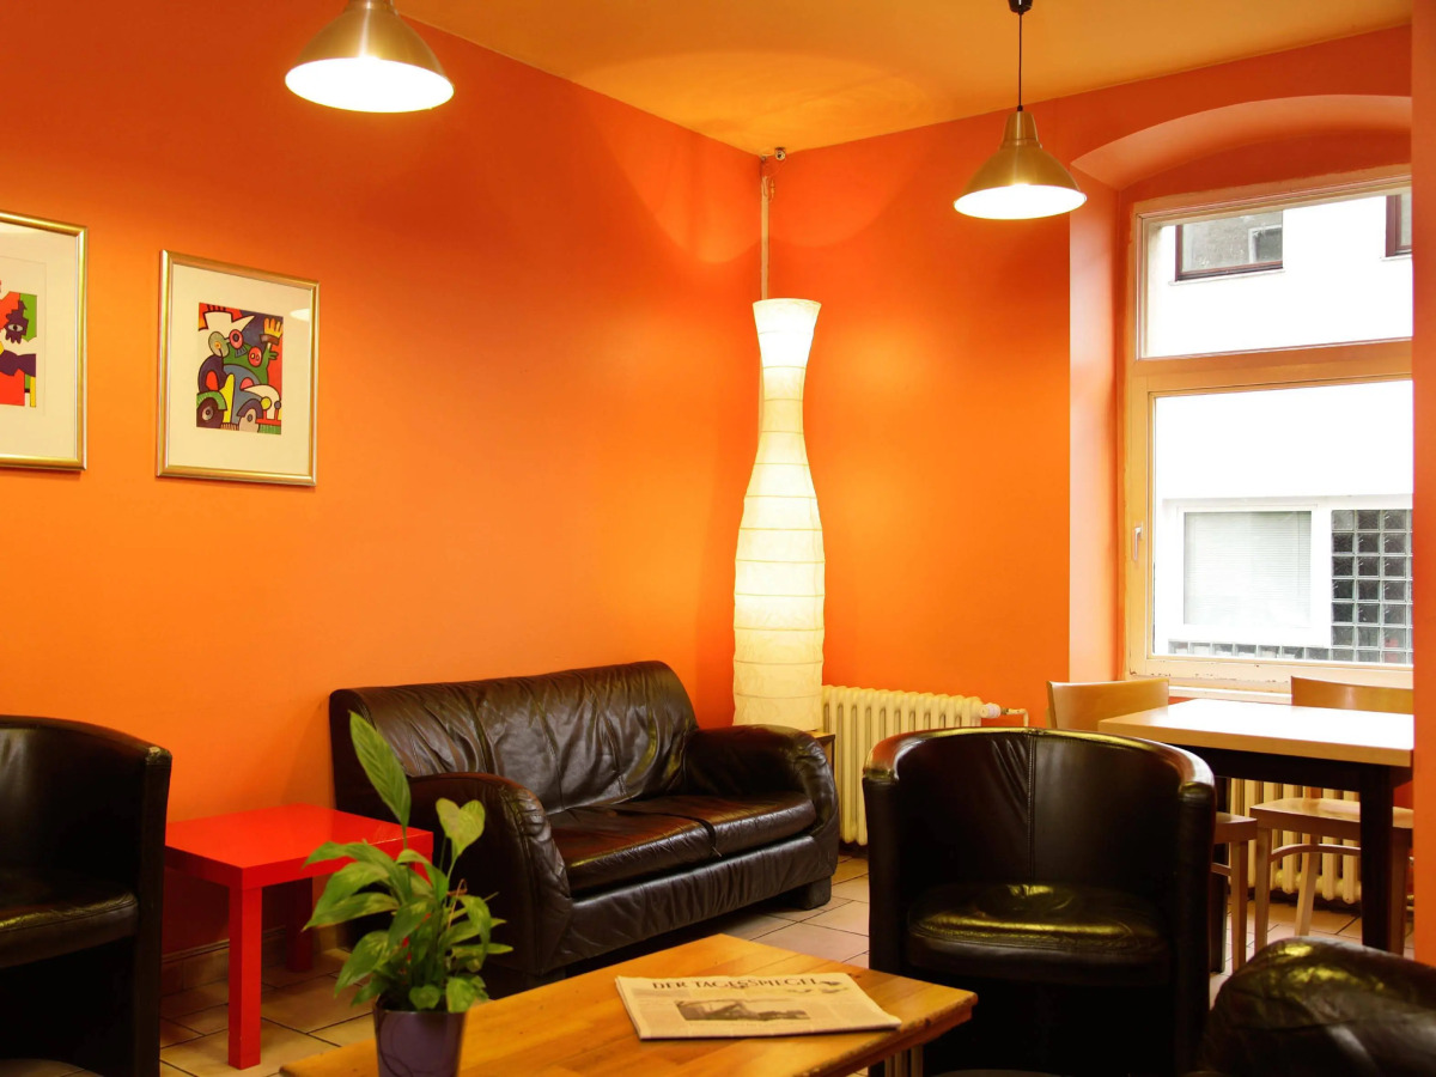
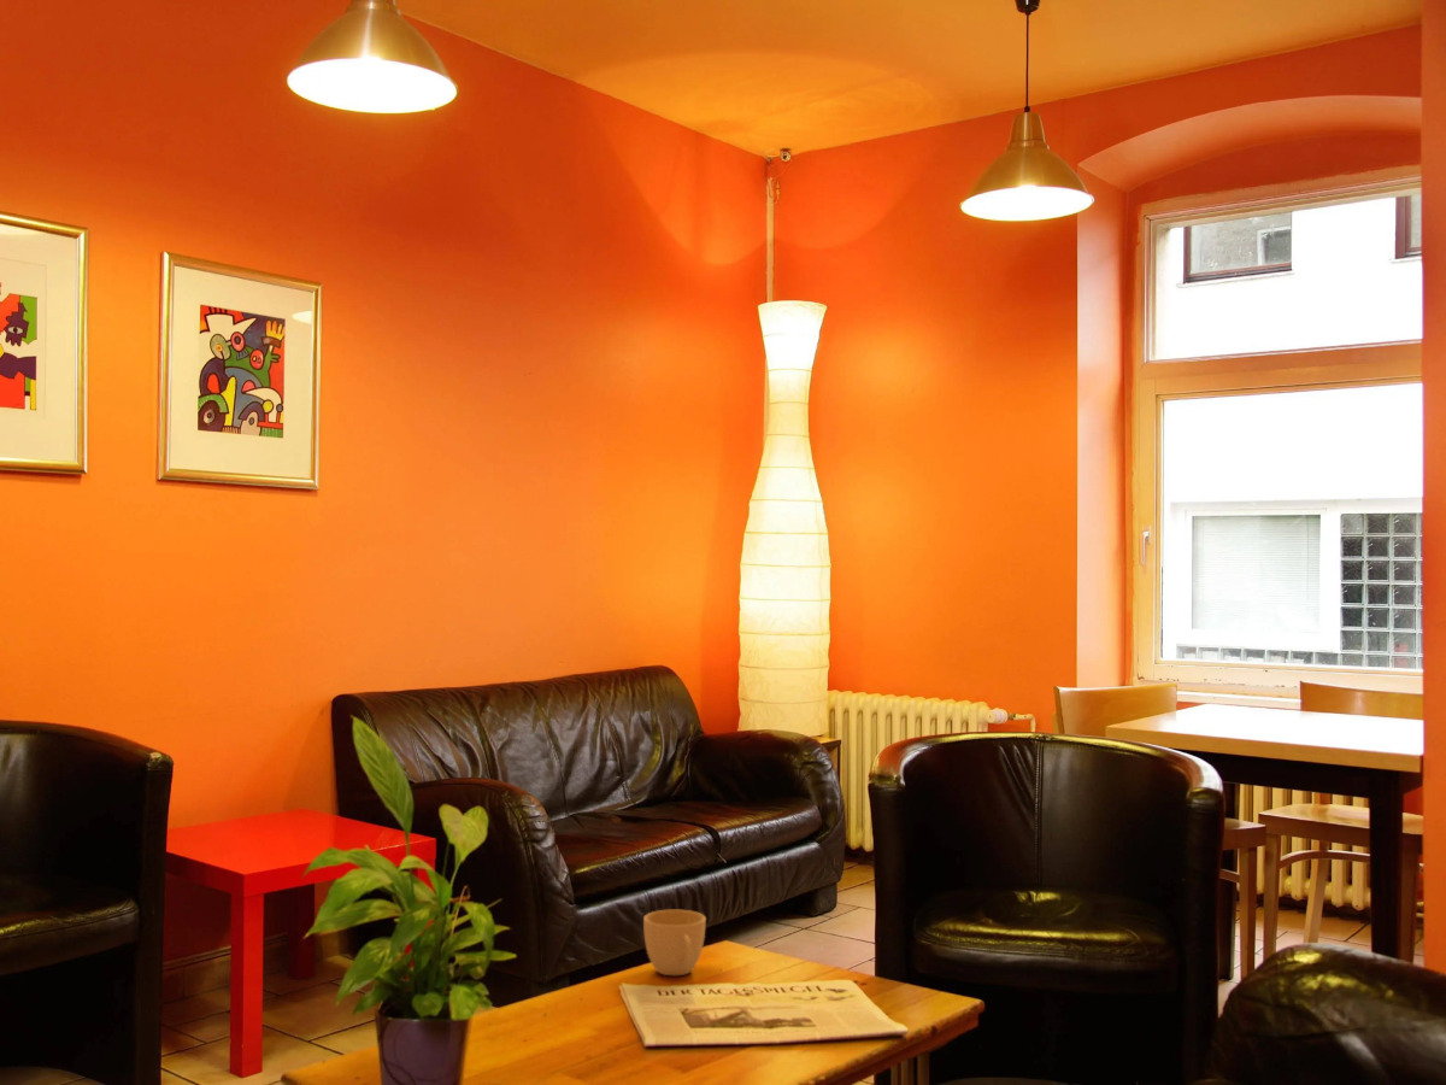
+ cup [642,909,707,976]
